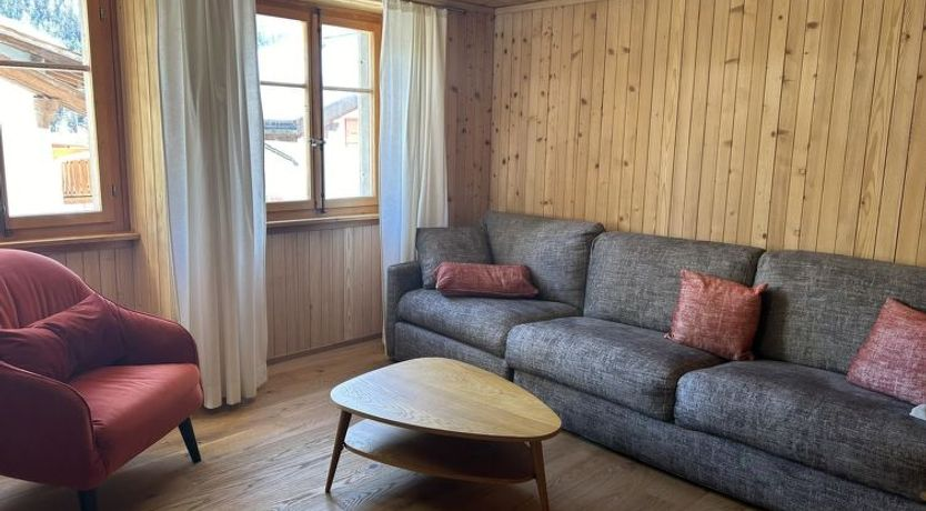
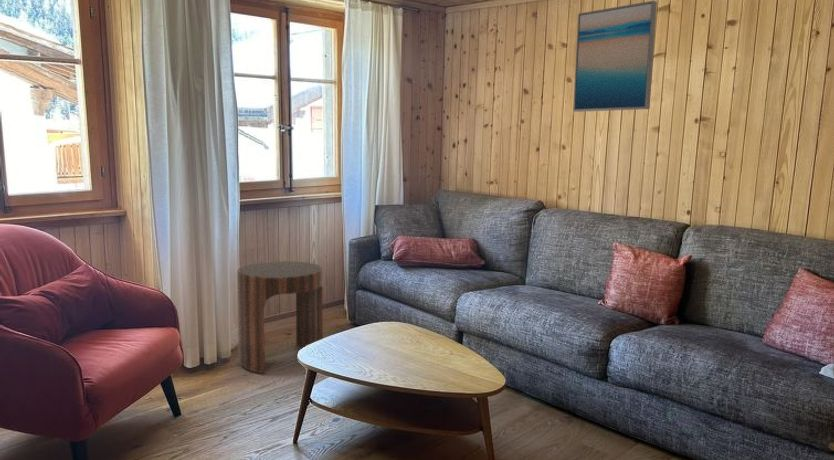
+ wall art [572,0,658,113]
+ side table [236,260,324,374]
